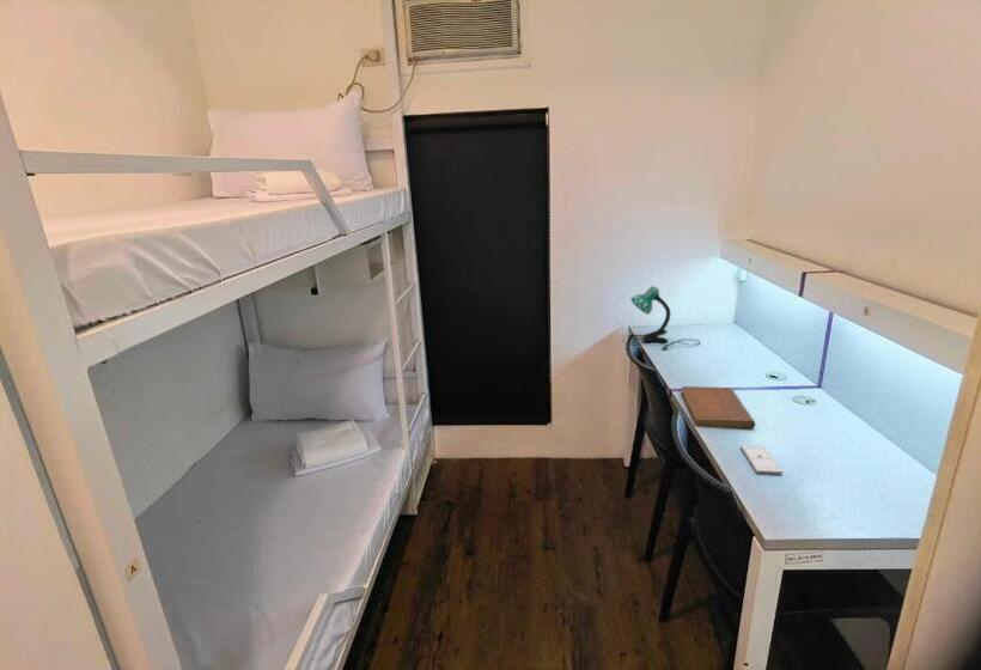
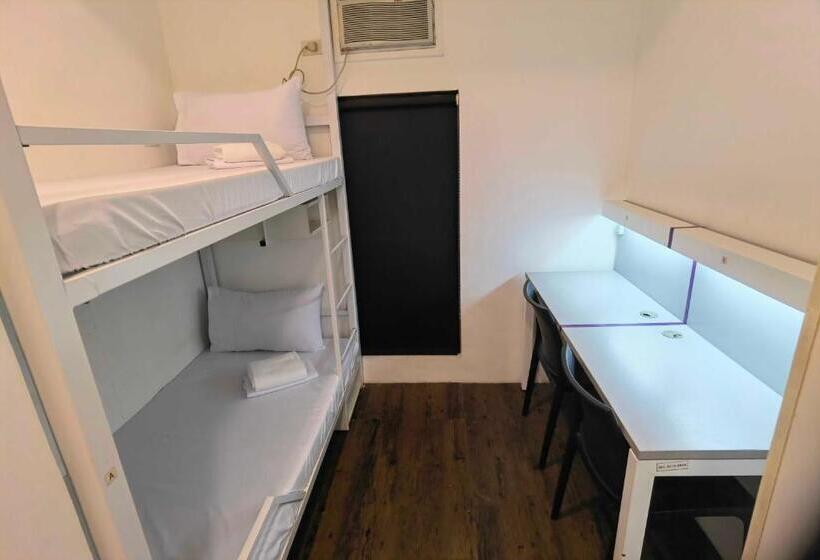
- smartphone [739,444,784,476]
- desk lamp [622,285,701,352]
- notebook [680,385,756,430]
